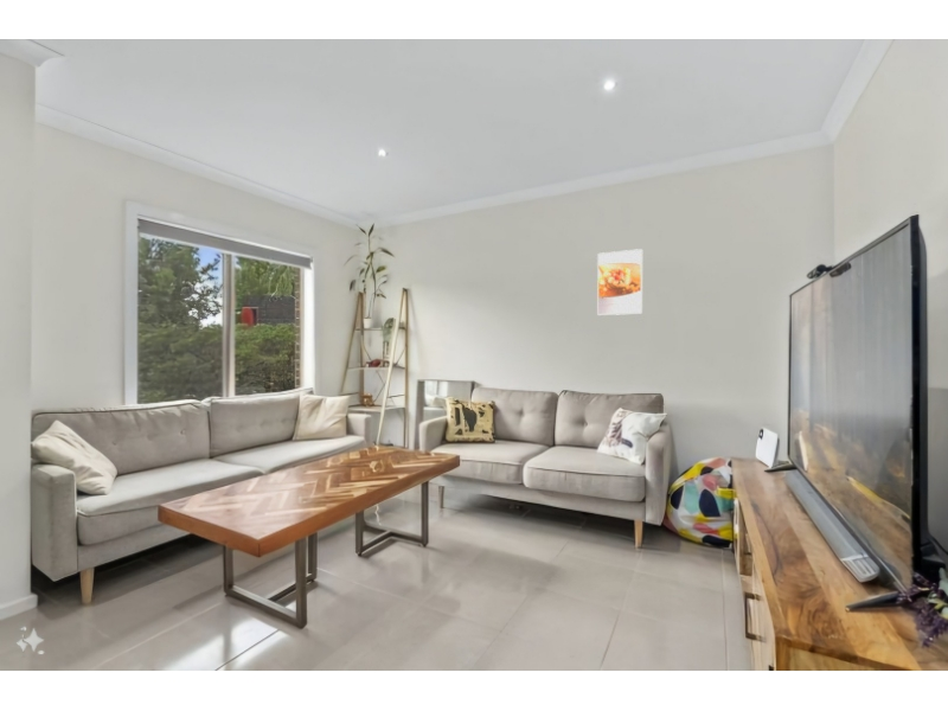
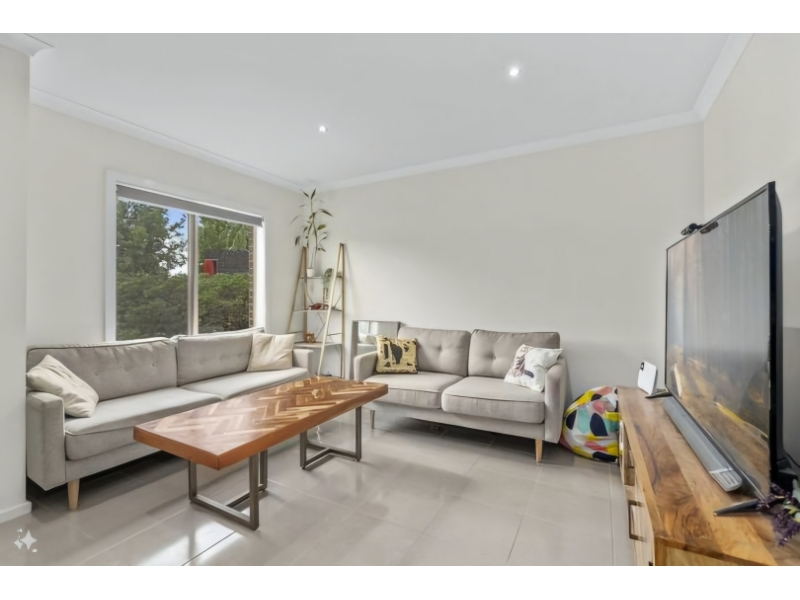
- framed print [596,248,643,316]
